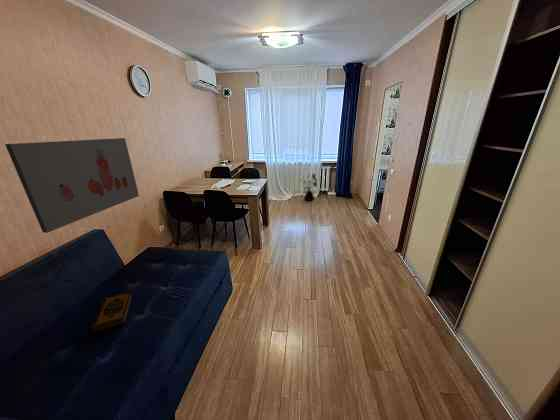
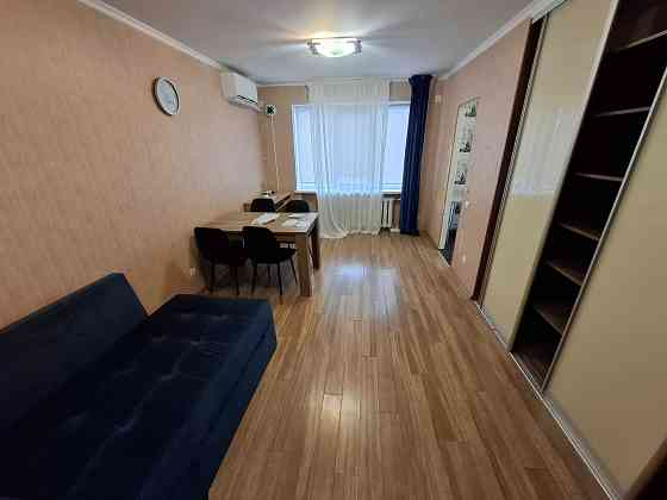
- wall art [4,137,140,234]
- house plant [300,173,323,202]
- hardback book [89,291,133,333]
